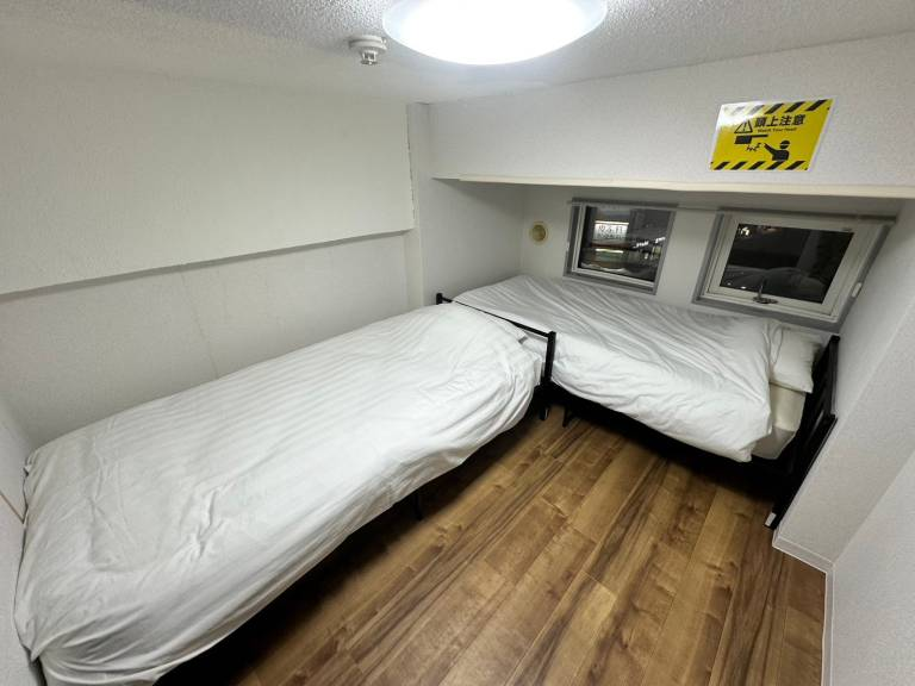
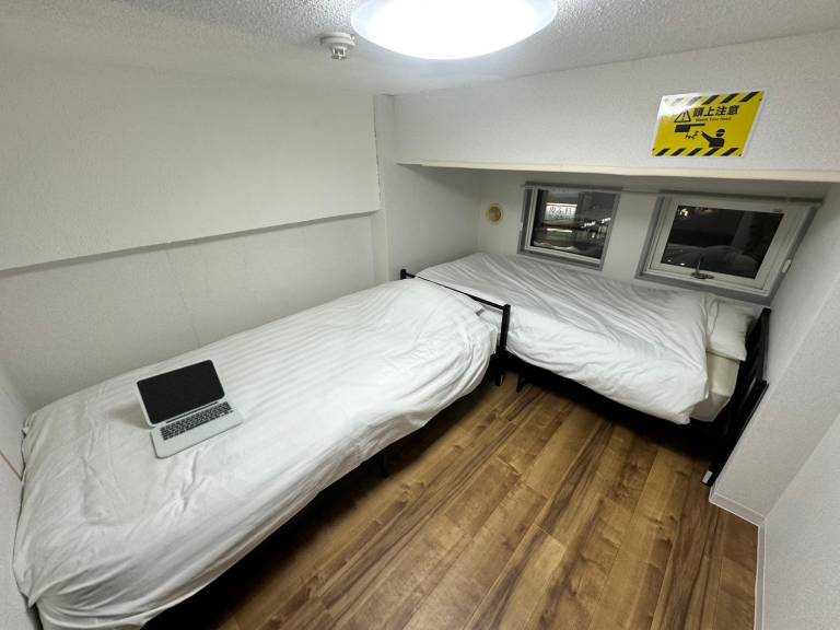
+ laptop [133,357,244,459]
